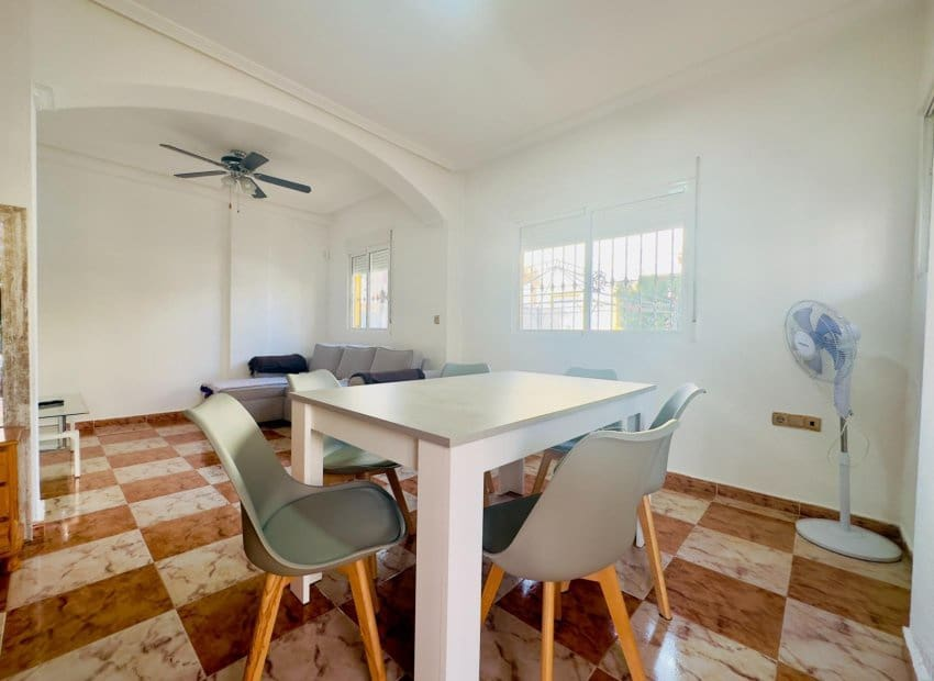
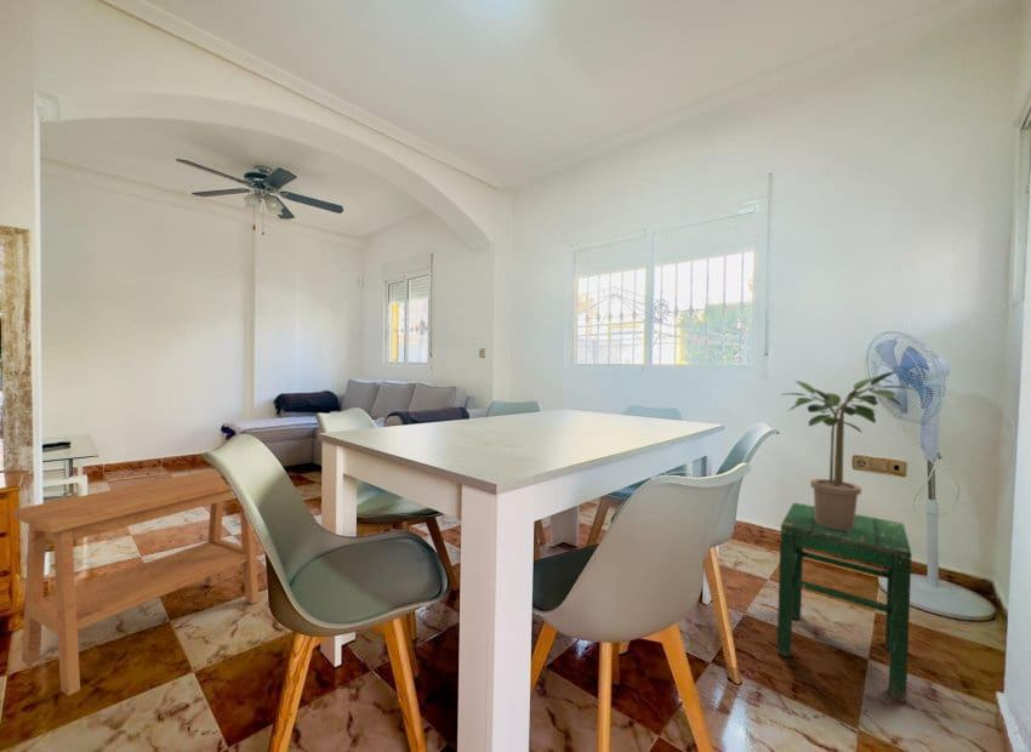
+ stool [776,501,913,703]
+ potted plant [782,370,916,530]
+ side table [12,469,260,696]
